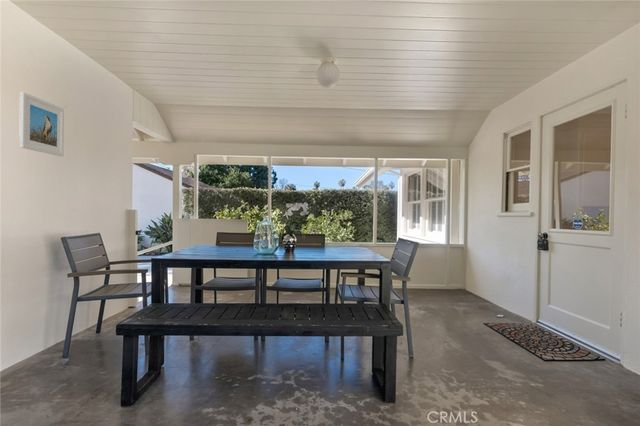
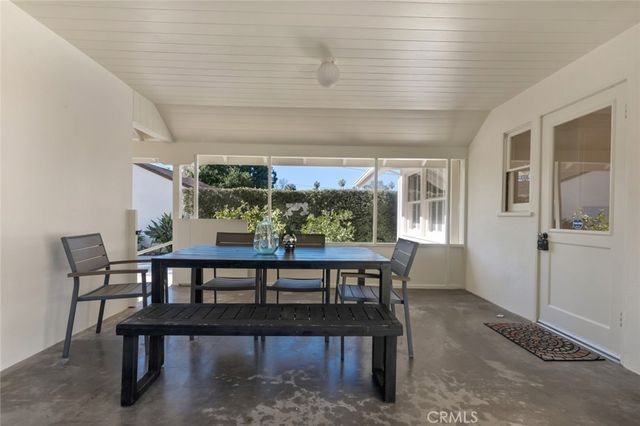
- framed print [18,91,65,157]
